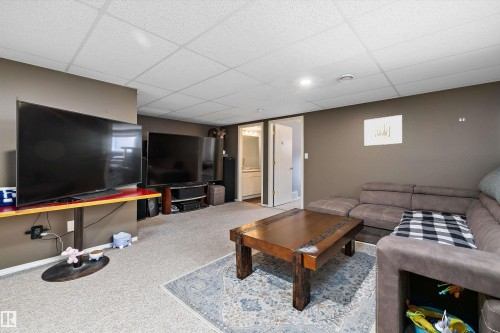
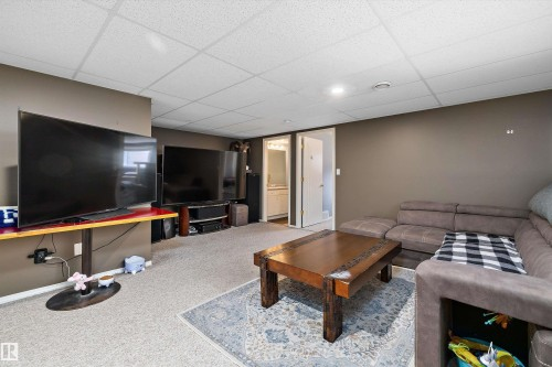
- wall art [363,114,403,147]
